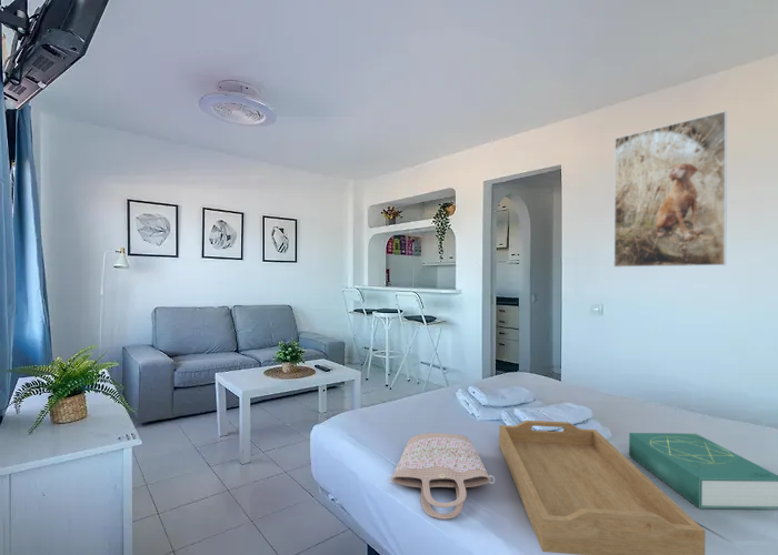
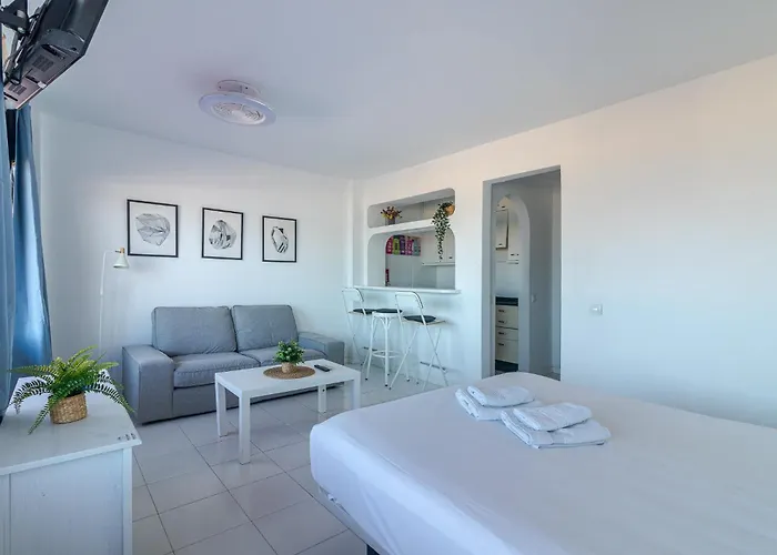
- shopping bag [387,432,496,521]
- serving tray [498,420,706,555]
- book [628,432,778,511]
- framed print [612,110,728,269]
